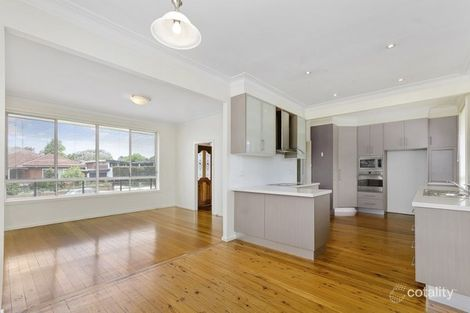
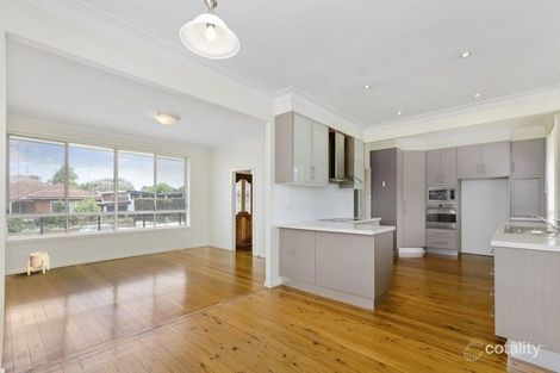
+ planter [26,250,50,276]
